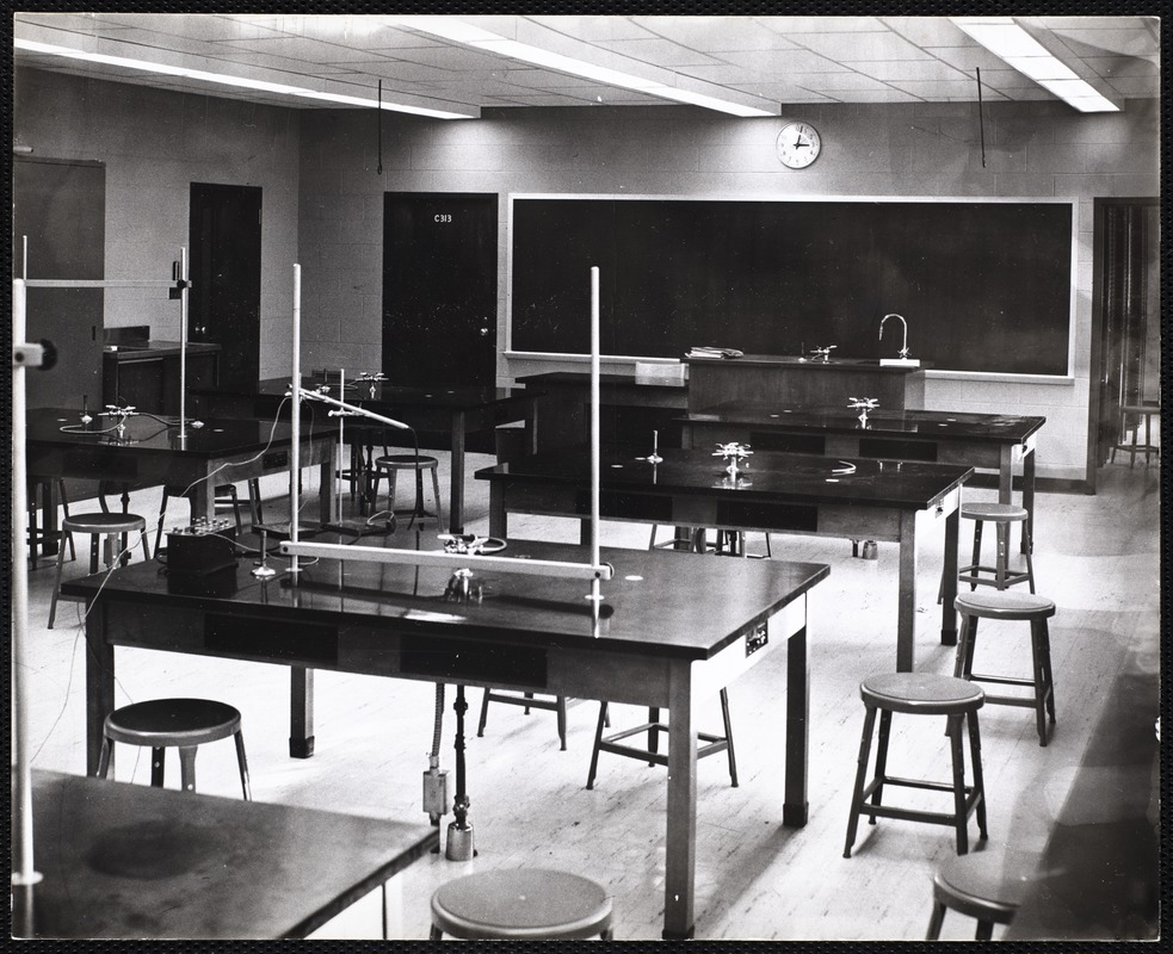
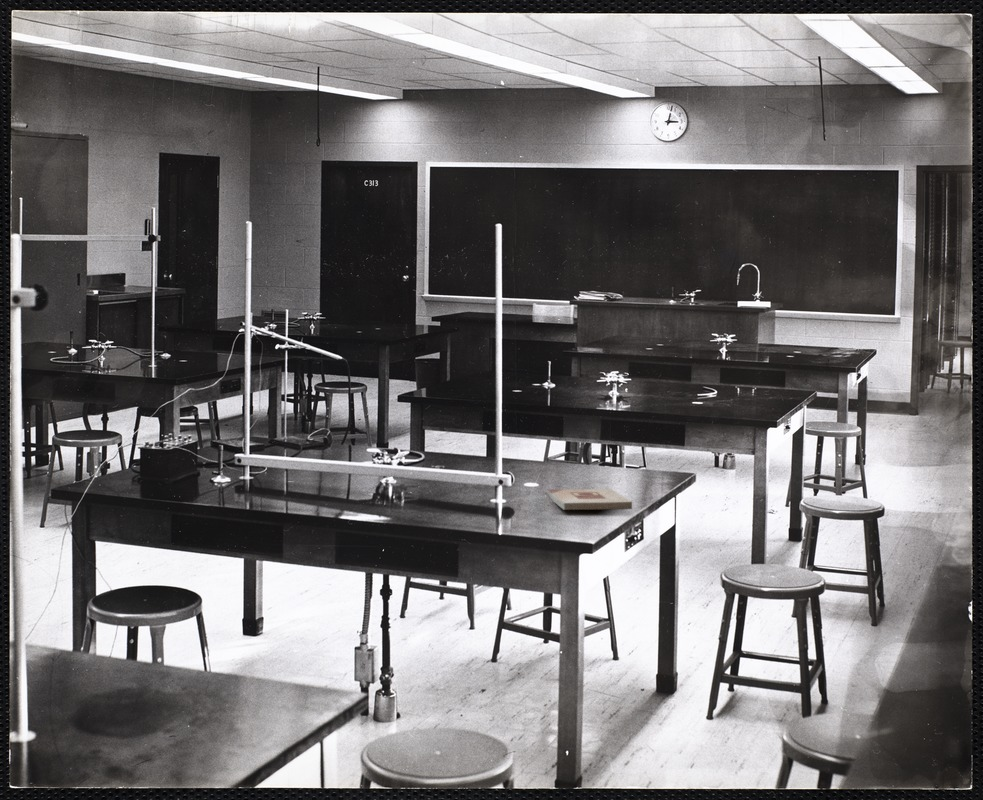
+ wooden plaque [546,488,633,511]
